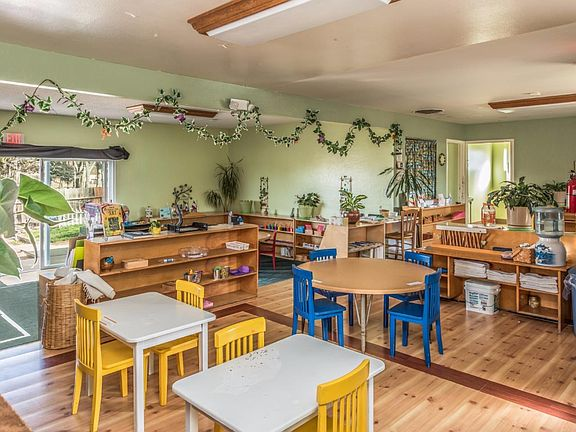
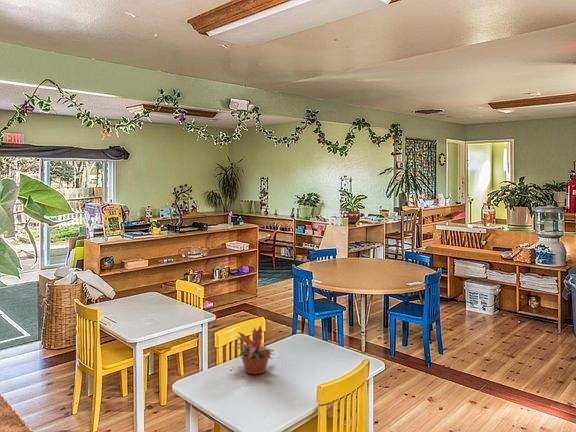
+ potted plant [231,323,279,375]
